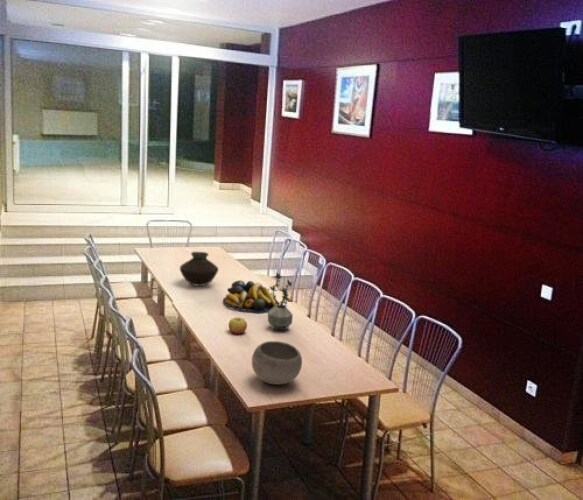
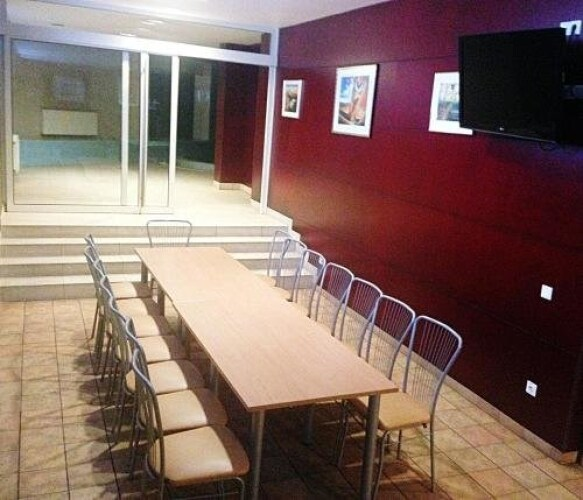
- potted plant [267,272,295,331]
- fruit bowl [222,279,280,314]
- apple [228,317,248,335]
- bowl [251,340,303,386]
- vase [179,251,220,287]
